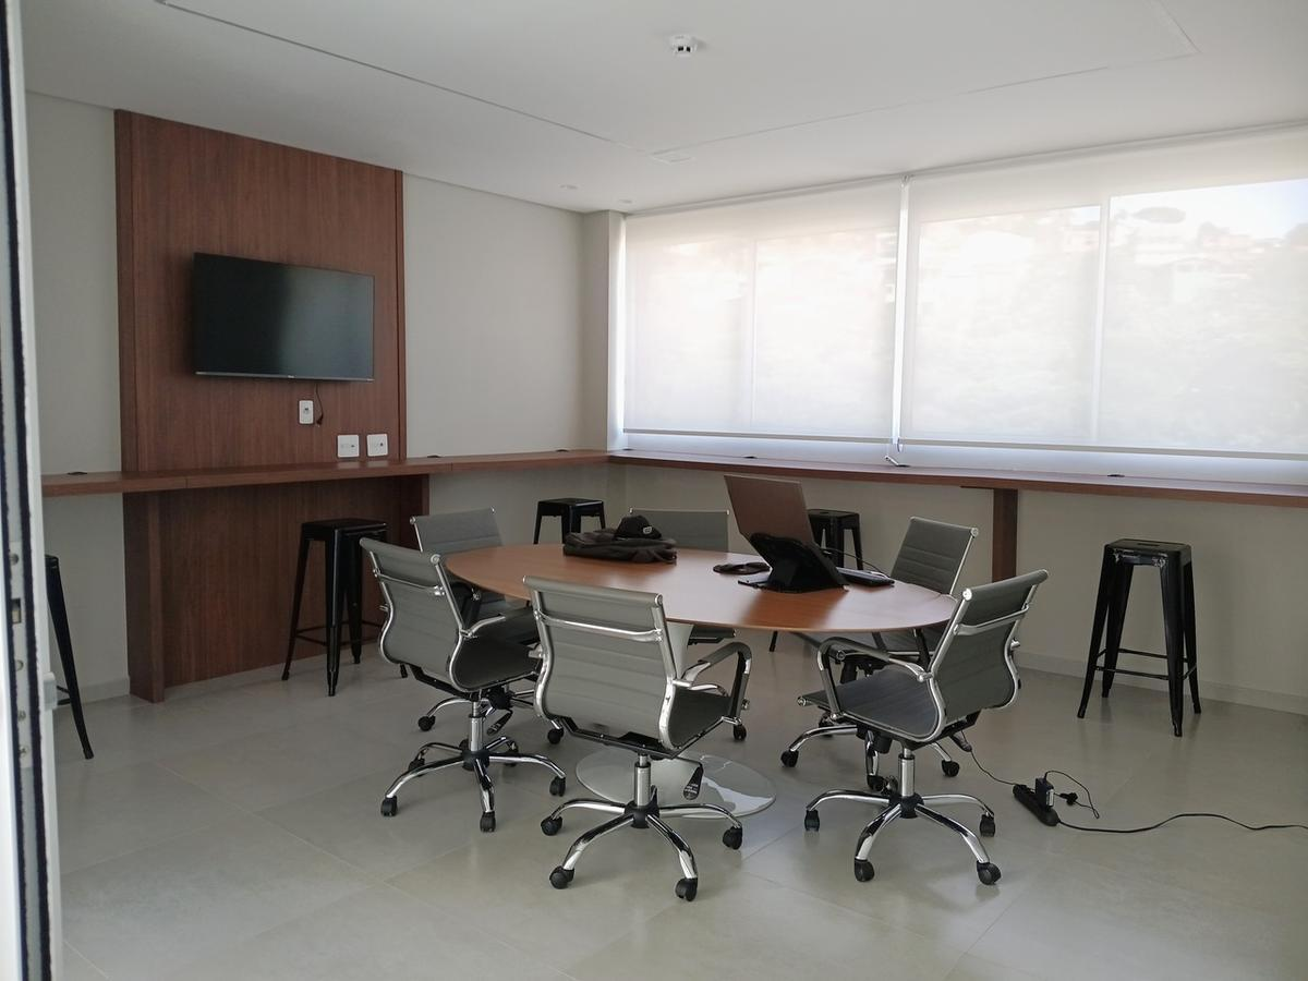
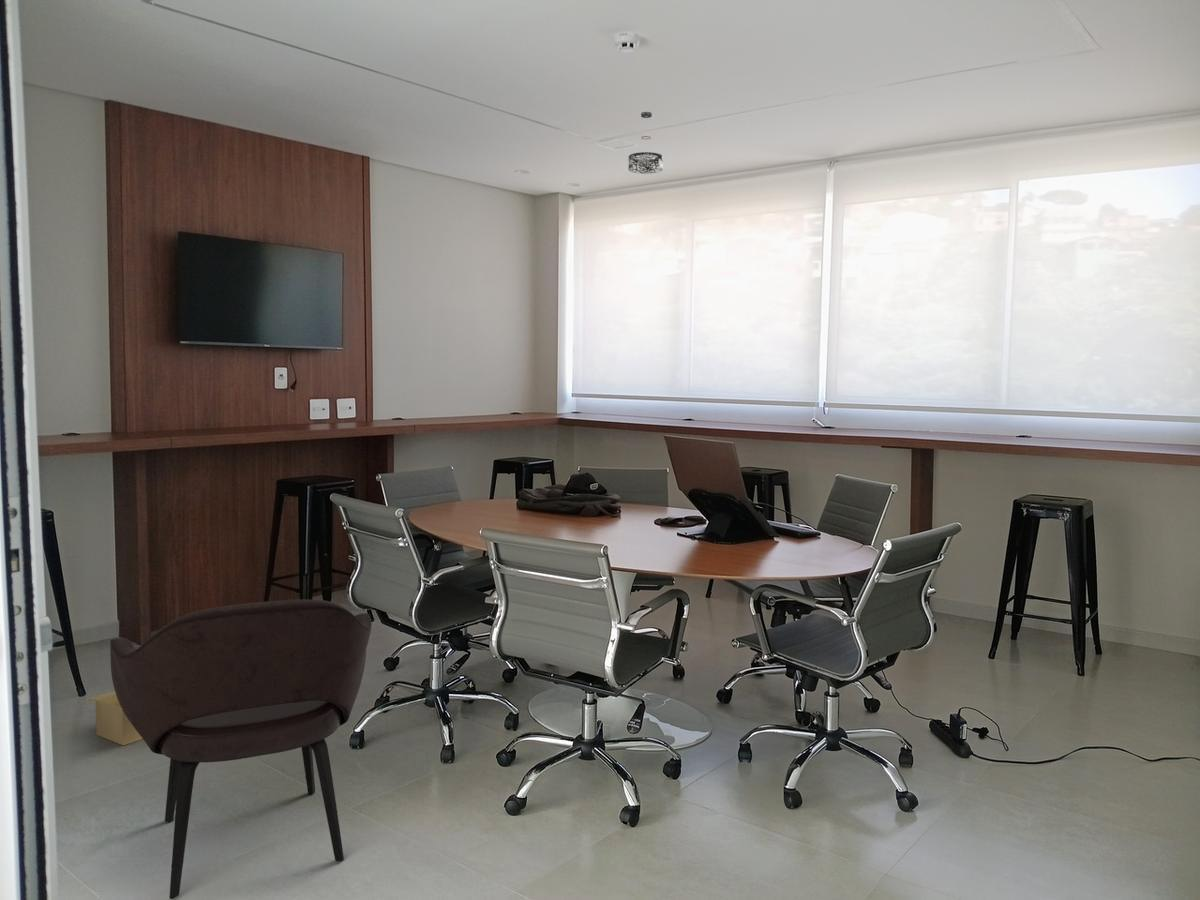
+ armchair [109,599,373,900]
+ cardboard box [83,690,143,746]
+ pendant light [627,111,664,174]
